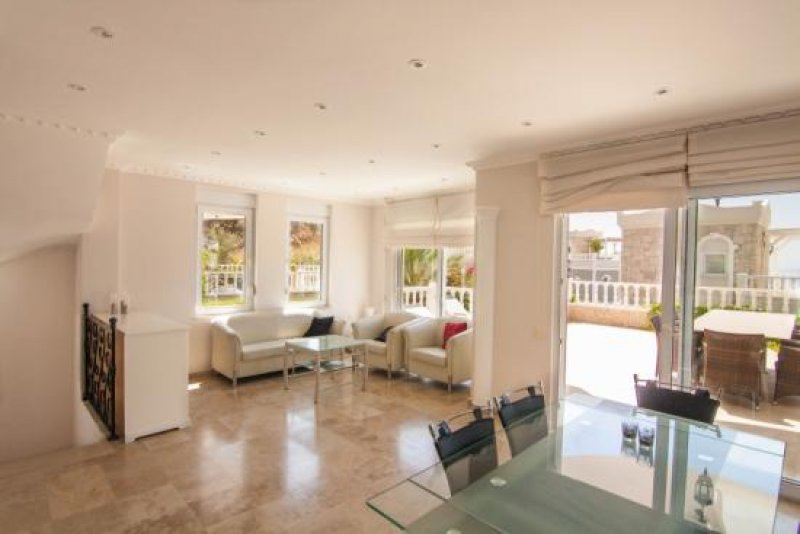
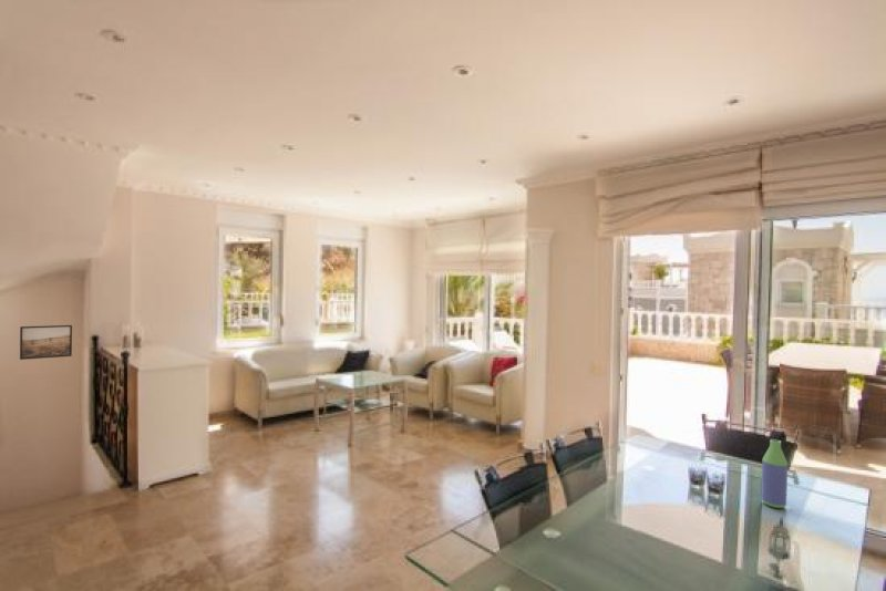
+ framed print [19,324,73,361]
+ bottle [760,438,789,509]
